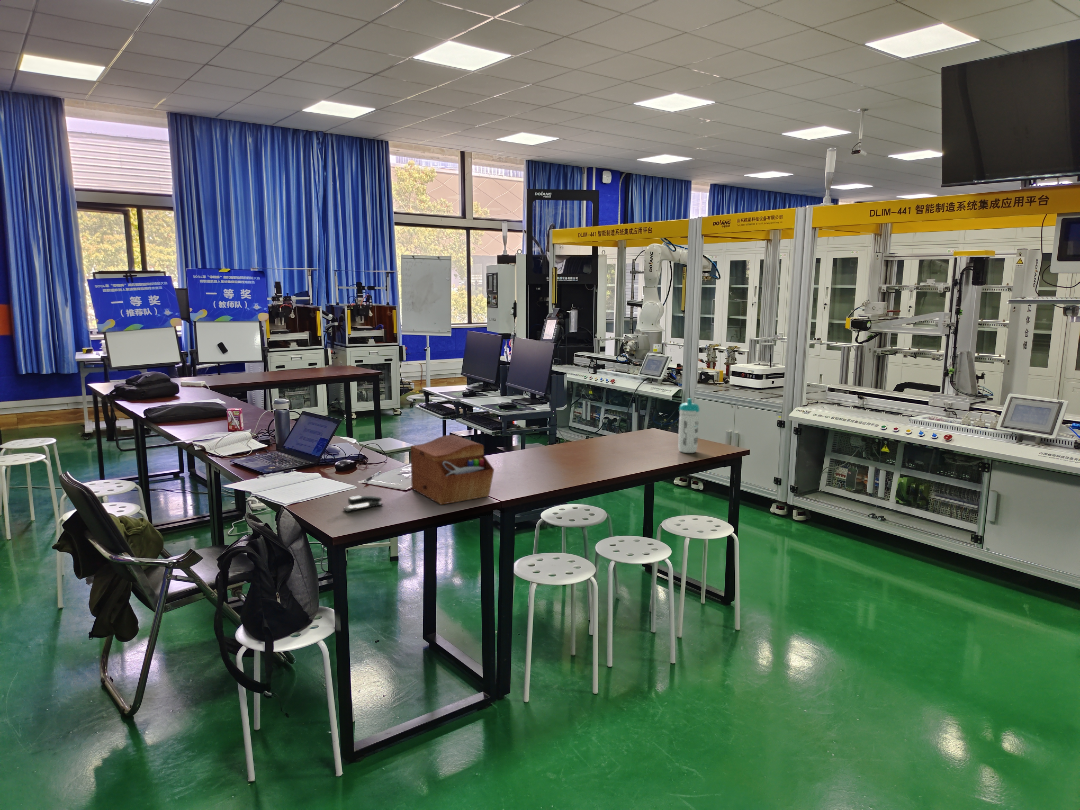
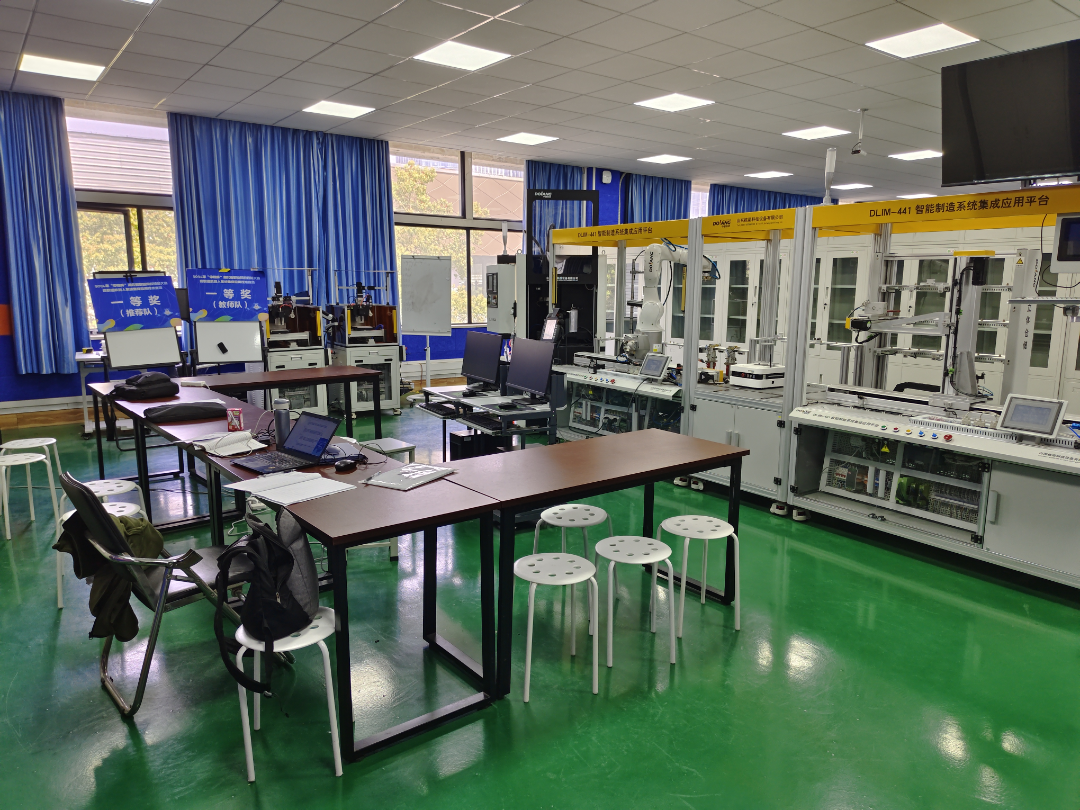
- water bottle [677,397,701,454]
- stapler [342,495,384,513]
- sewing box [410,434,495,506]
